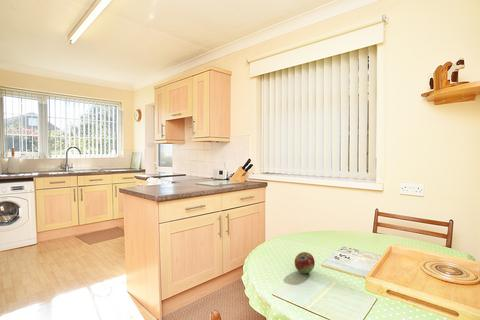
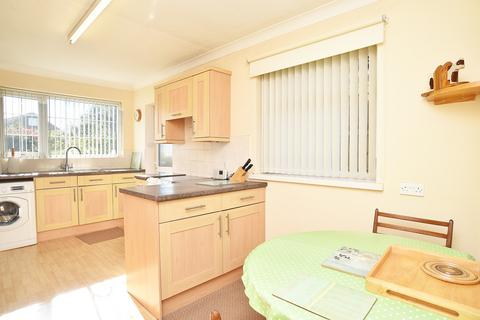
- fruit [294,251,316,274]
